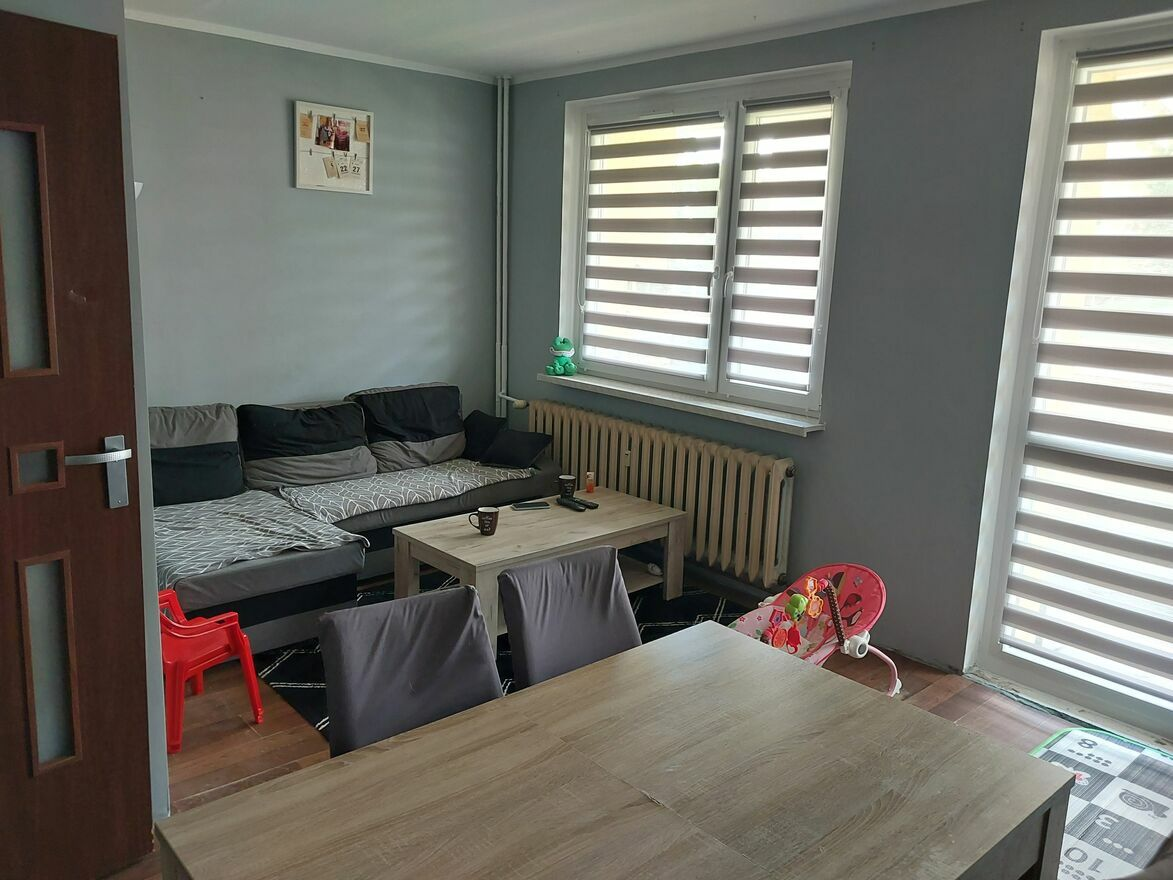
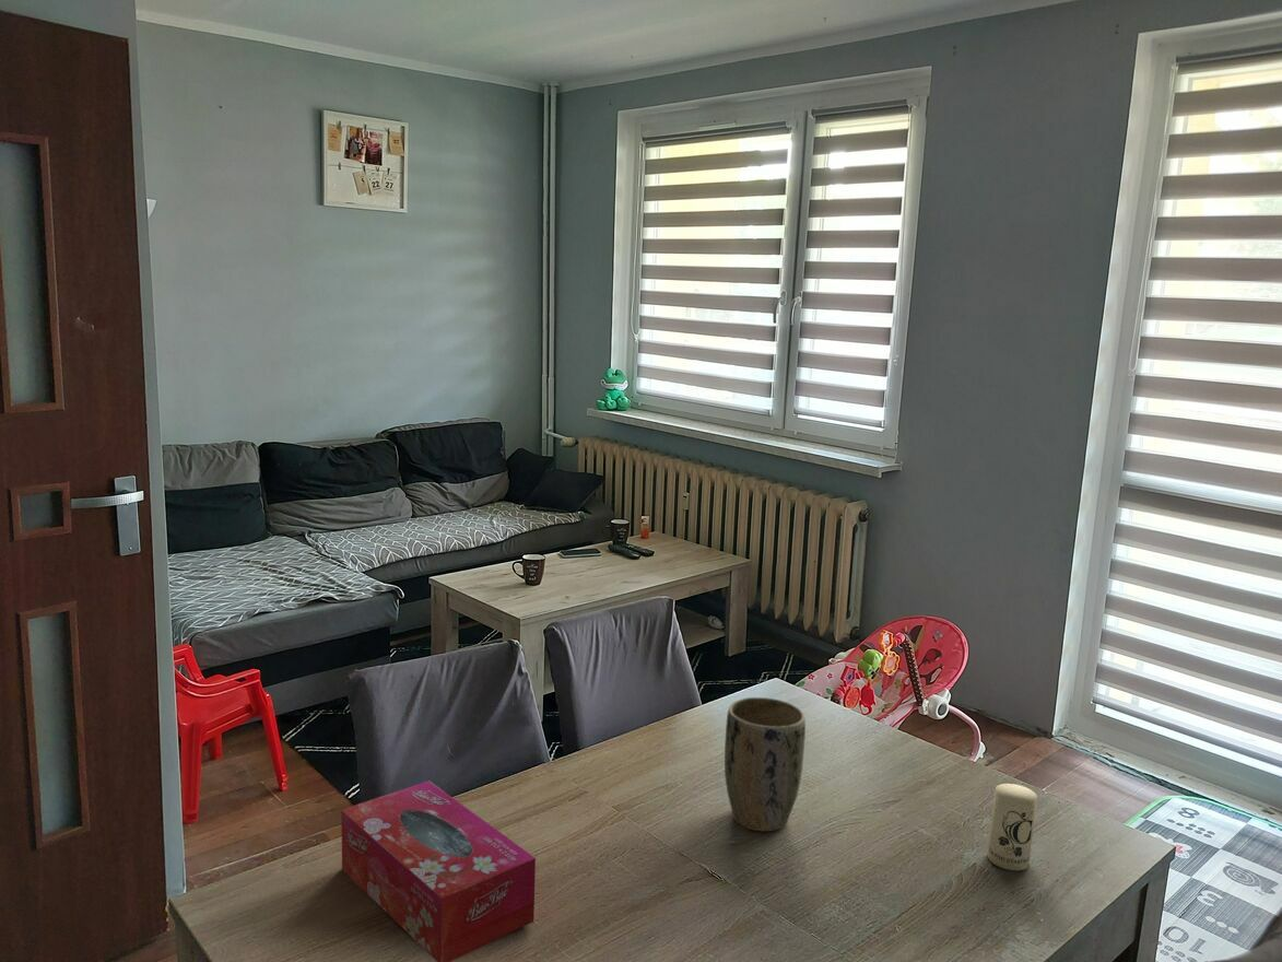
+ plant pot [724,696,807,832]
+ candle [987,783,1038,871]
+ tissue box [340,779,537,962]
